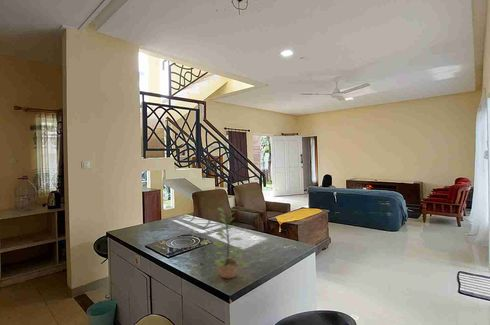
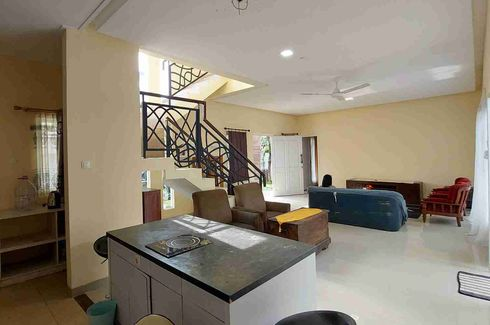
- plant [212,207,249,280]
